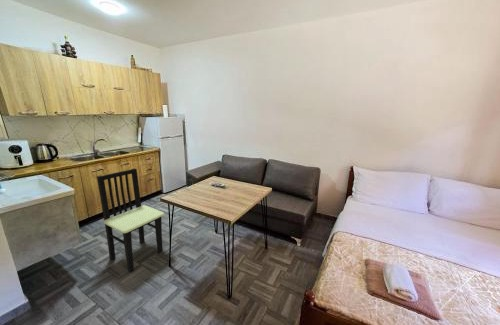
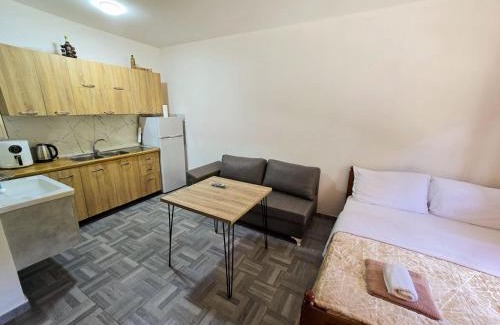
- dining chair [96,167,165,273]
